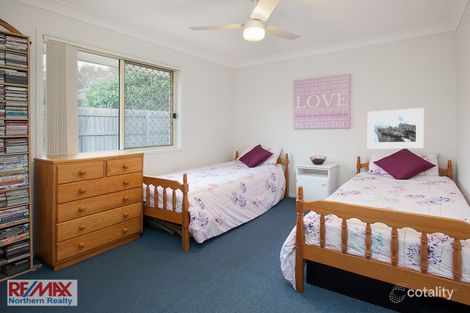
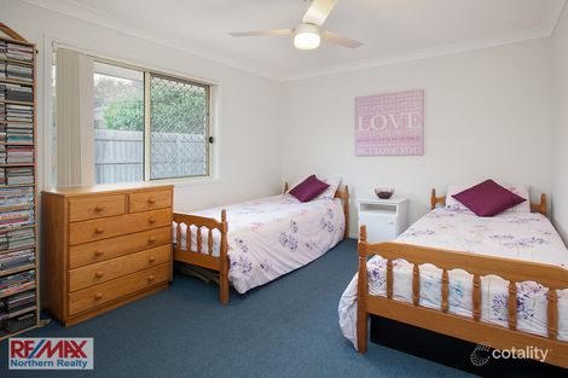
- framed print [367,107,425,149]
